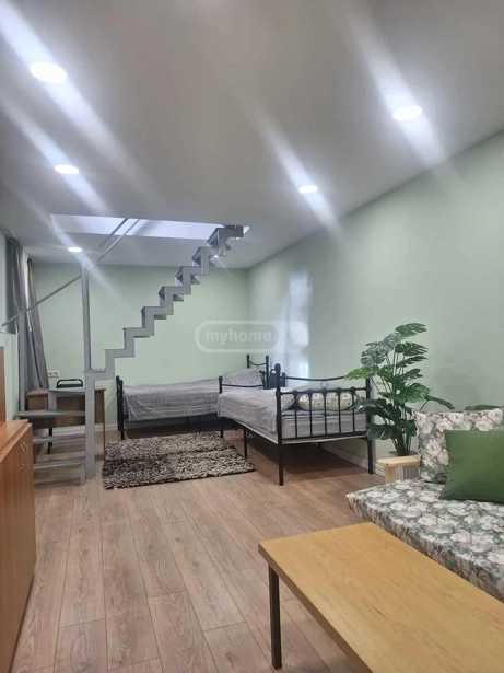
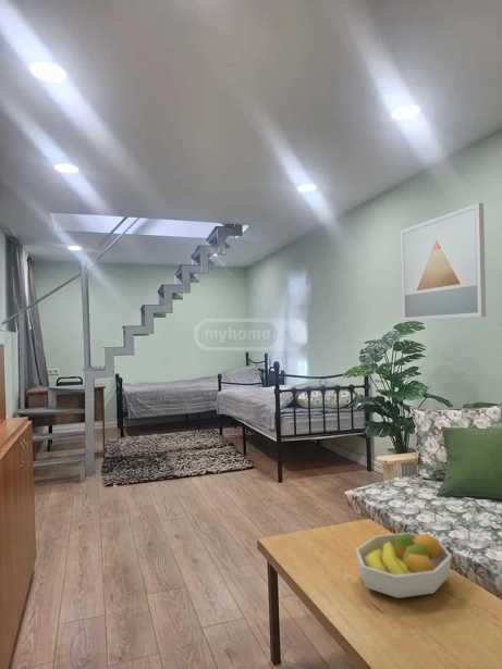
+ fruit bowl [355,532,453,599]
+ wall art [400,201,487,322]
